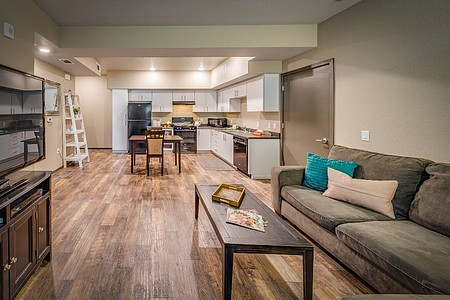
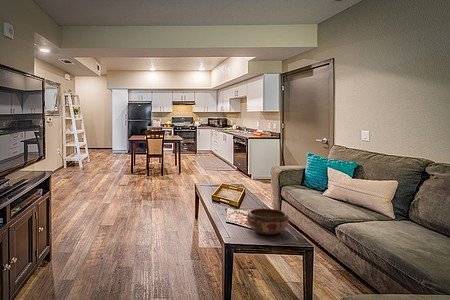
+ decorative bowl [246,208,290,236]
